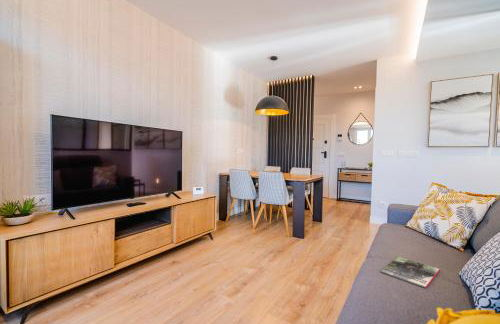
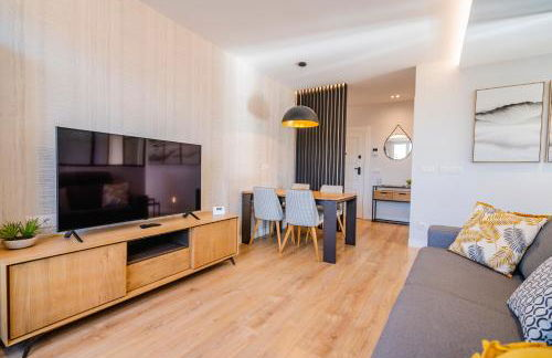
- magazine [379,256,441,289]
